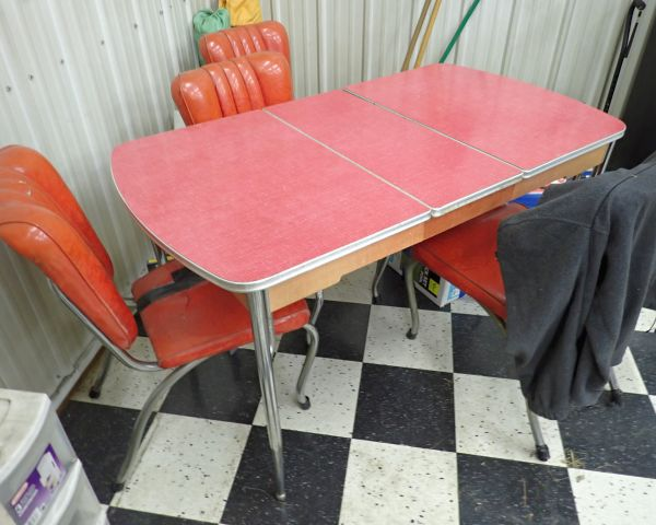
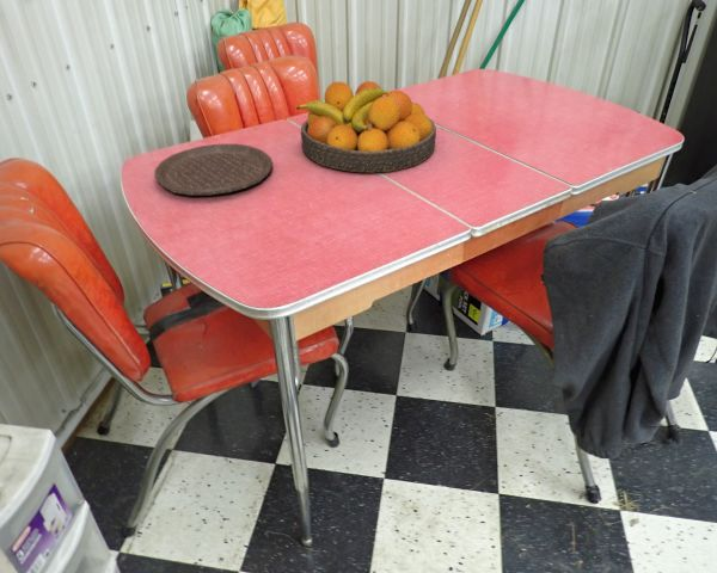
+ fruit bowl [295,80,437,174]
+ plate [153,142,274,196]
